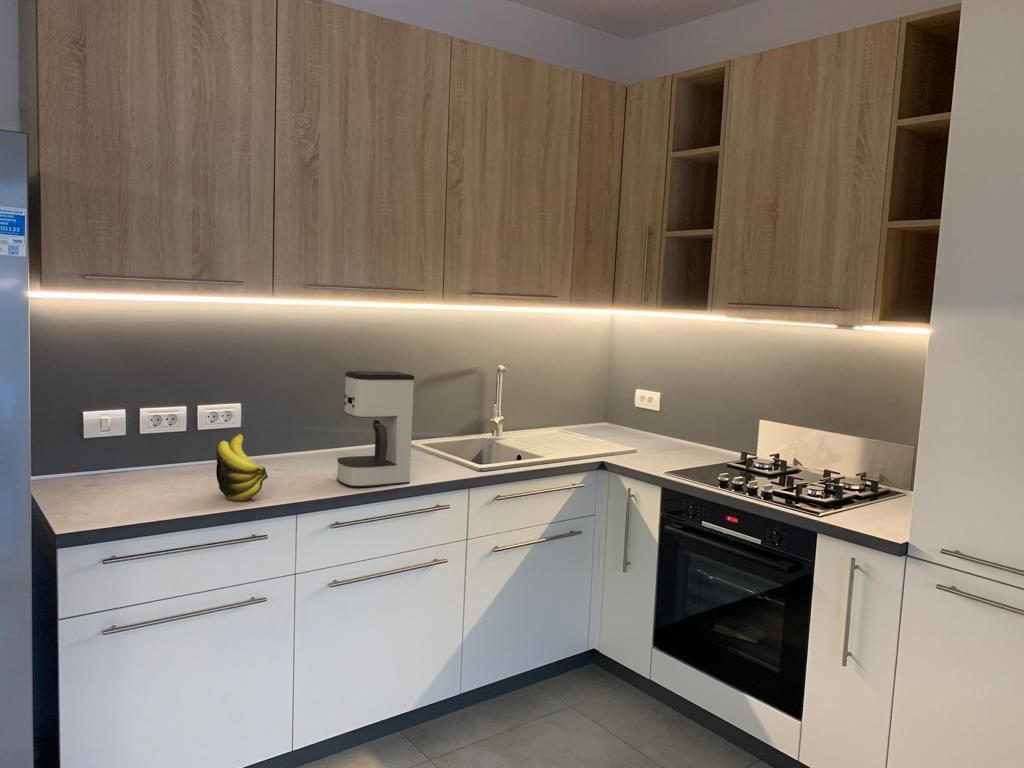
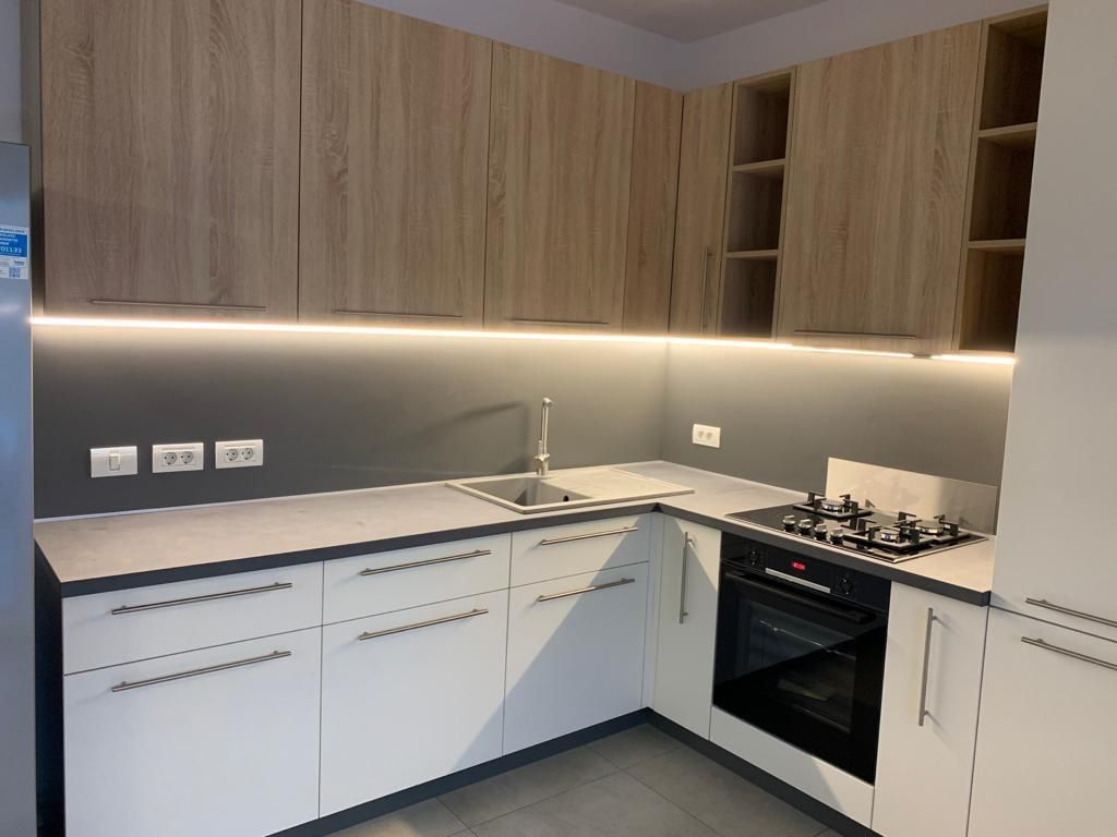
- banana [215,433,269,502]
- coffee maker [336,370,415,488]
